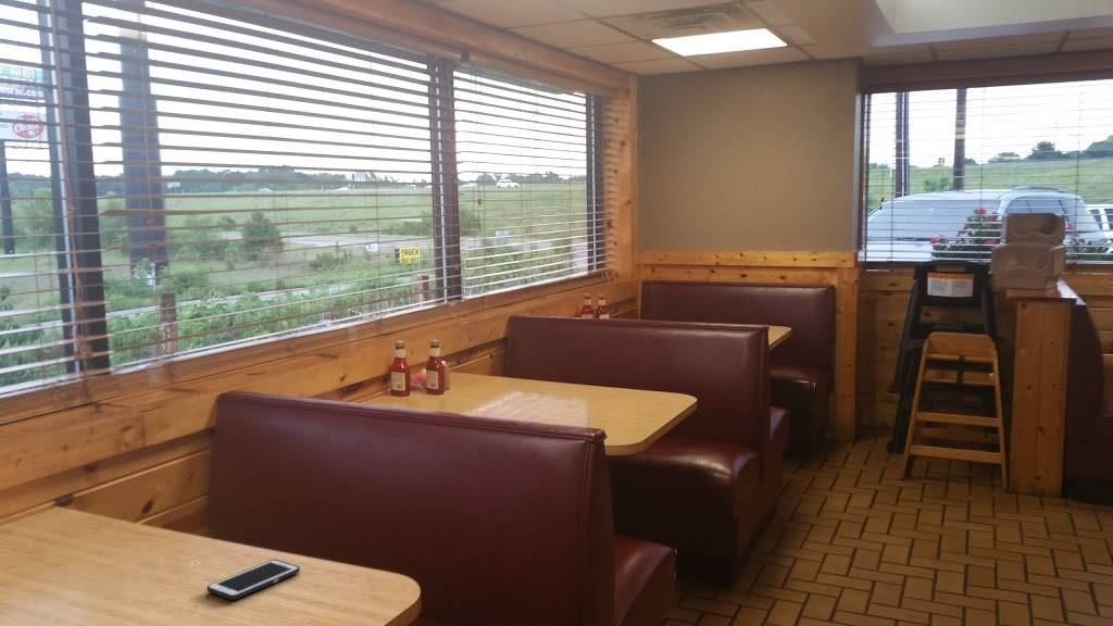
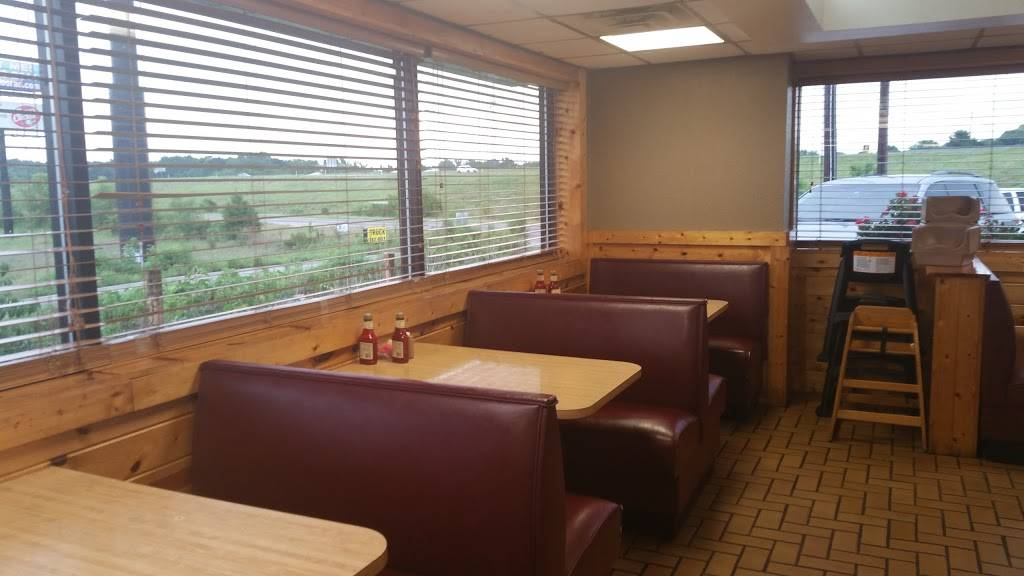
- cell phone [205,559,301,601]
